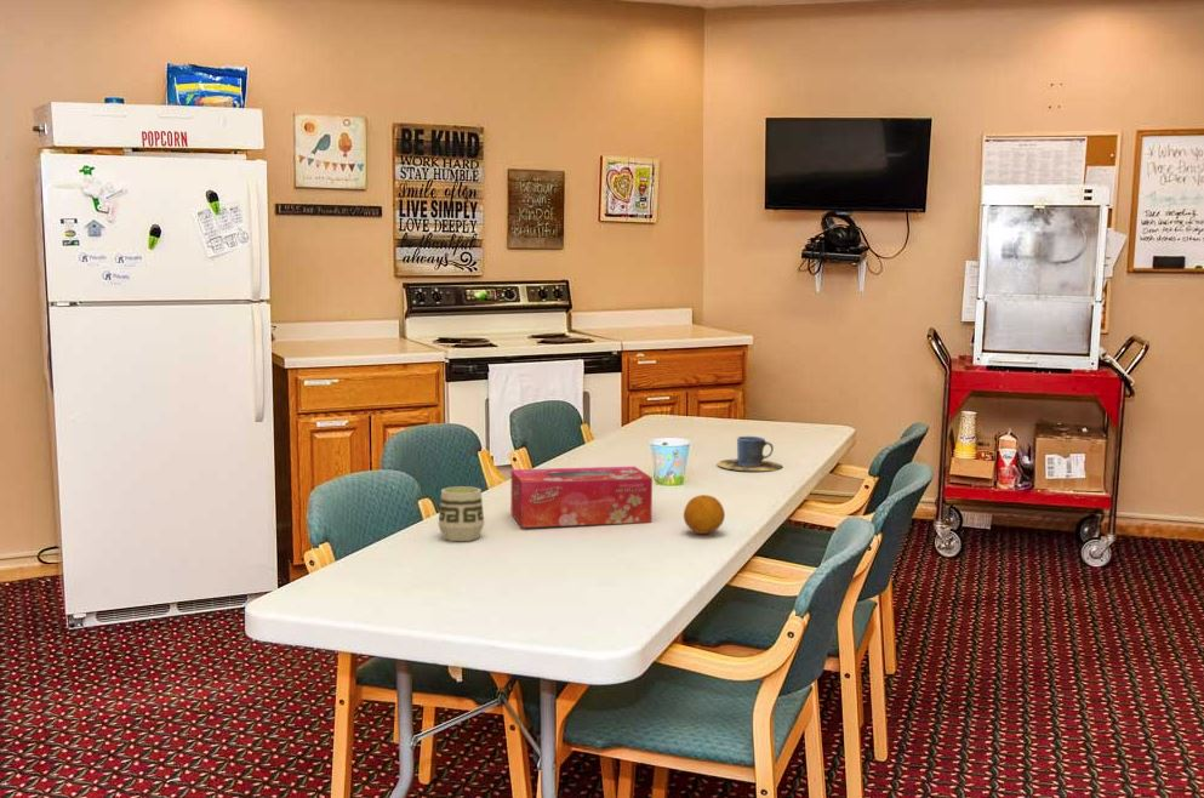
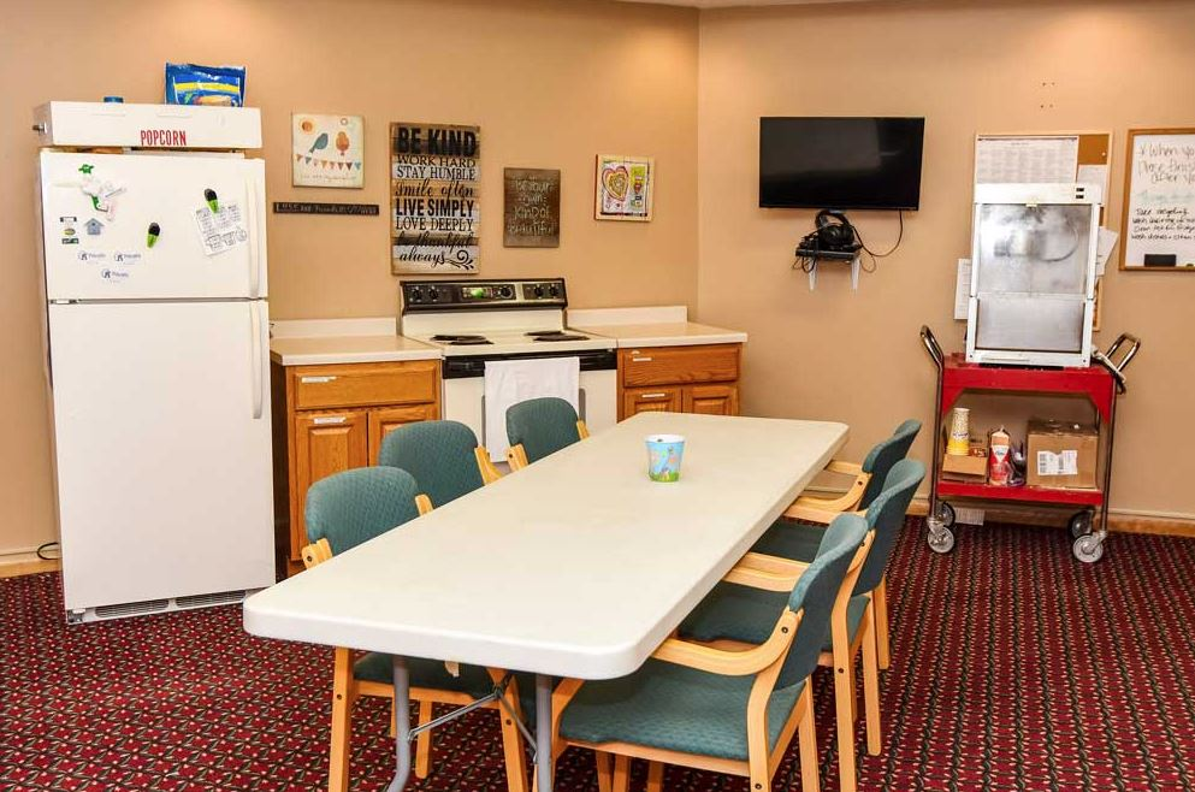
- tissue box [510,466,654,529]
- cup [438,485,485,542]
- fruit [683,494,726,535]
- cup [717,435,784,472]
